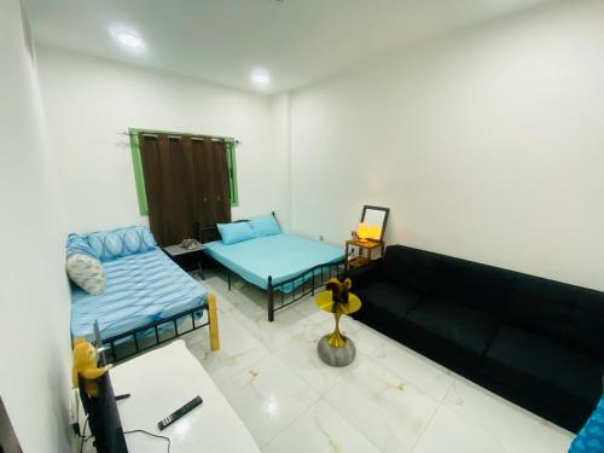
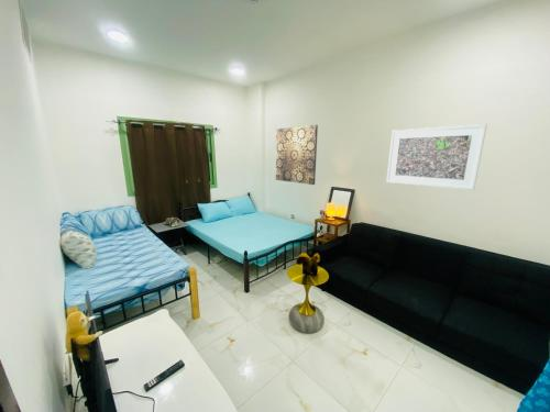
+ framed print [385,123,488,191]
+ wall art [275,124,319,186]
